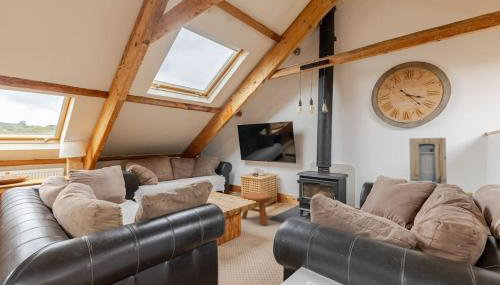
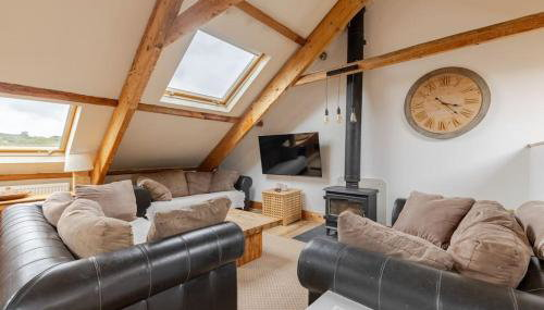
- stool [240,192,273,226]
- wall art [408,137,448,185]
